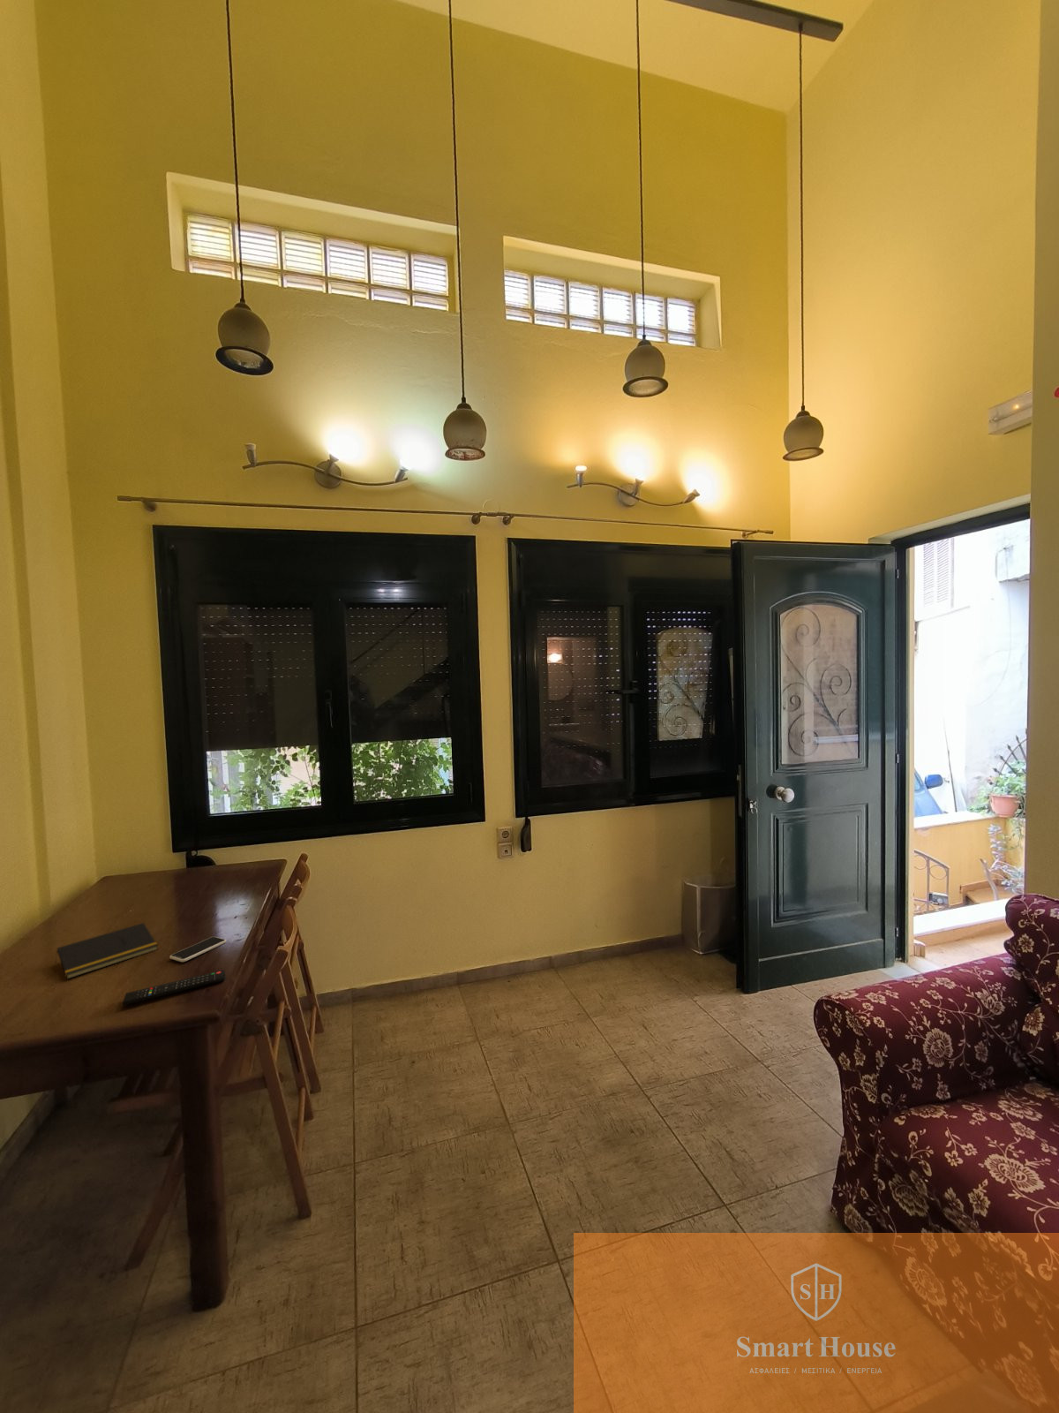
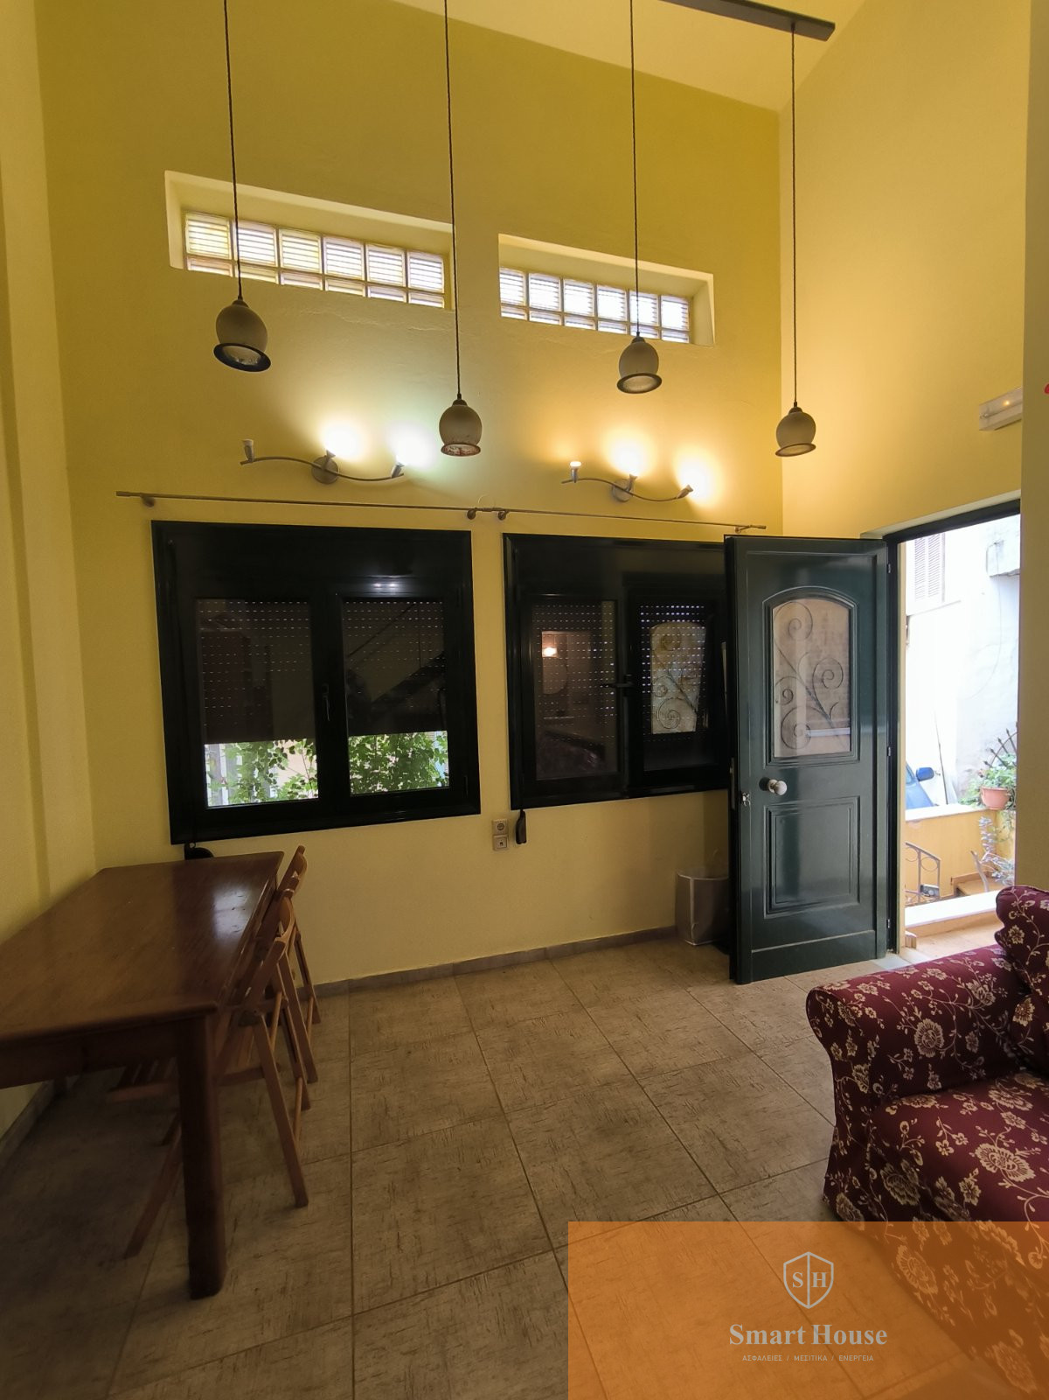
- smartphone [169,936,227,962]
- remote control [121,970,226,1006]
- notepad [55,922,159,980]
